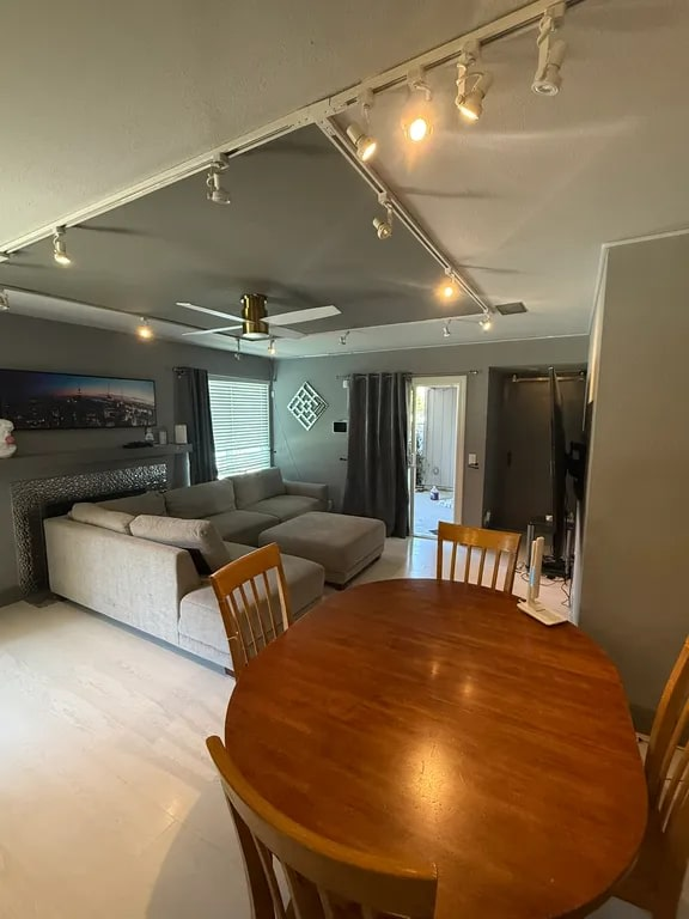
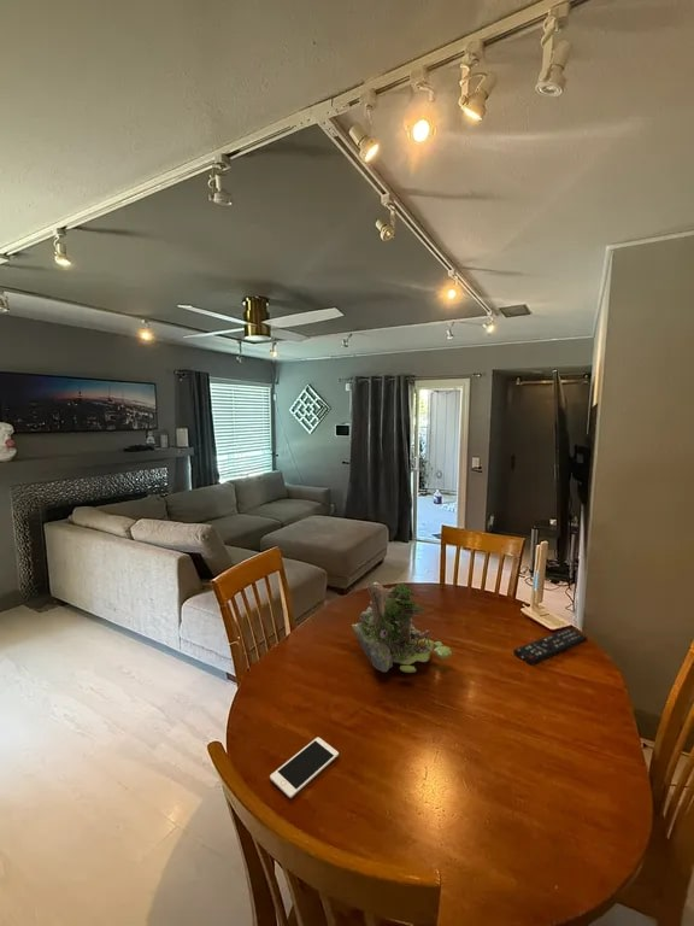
+ cell phone [269,737,340,799]
+ plant [351,581,453,674]
+ remote control [512,627,589,667]
